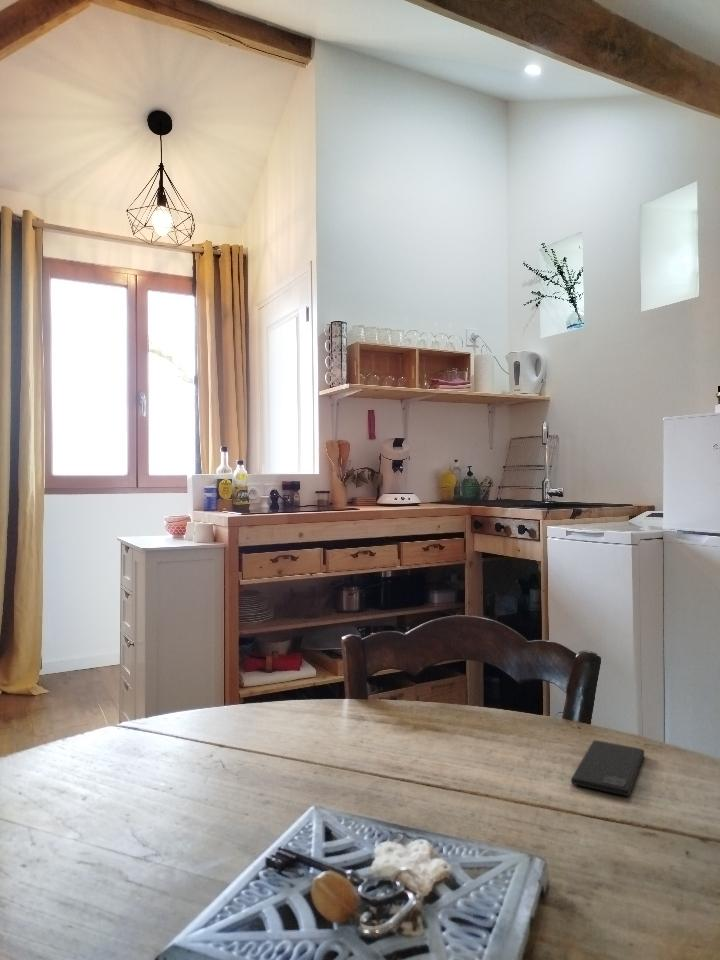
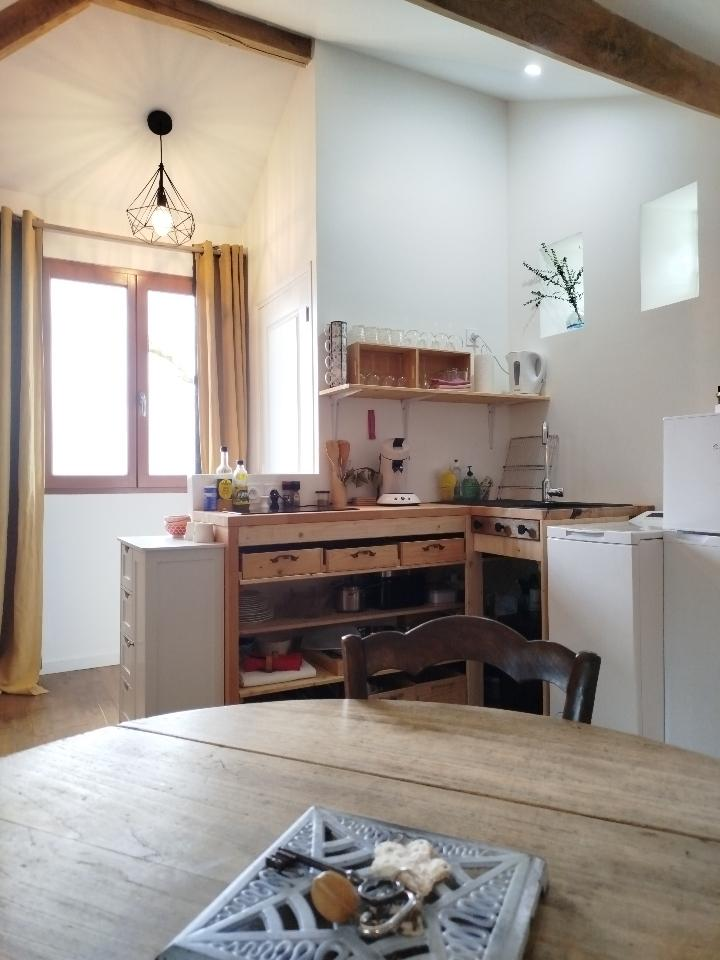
- smartphone [570,739,645,797]
